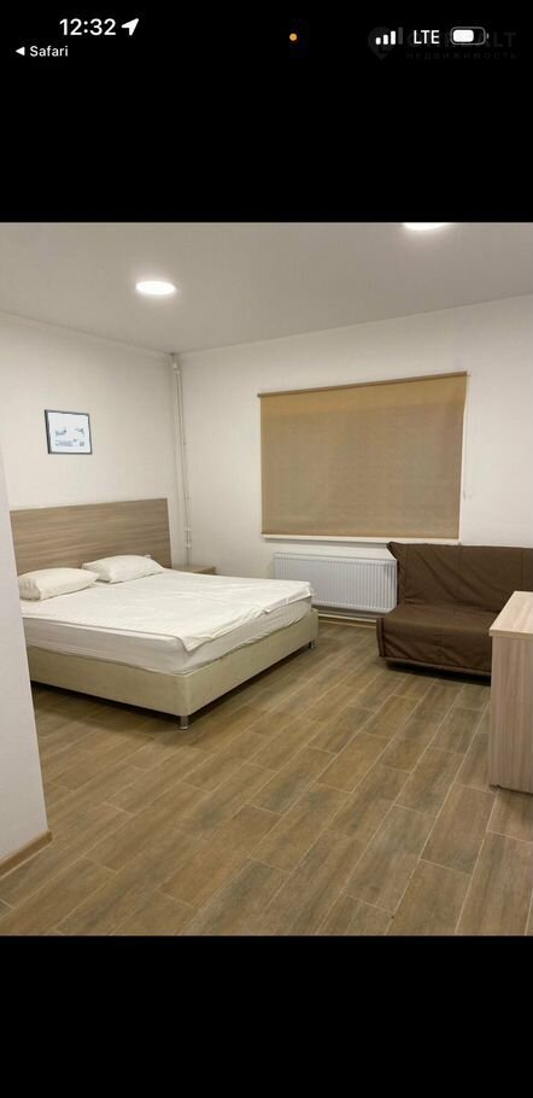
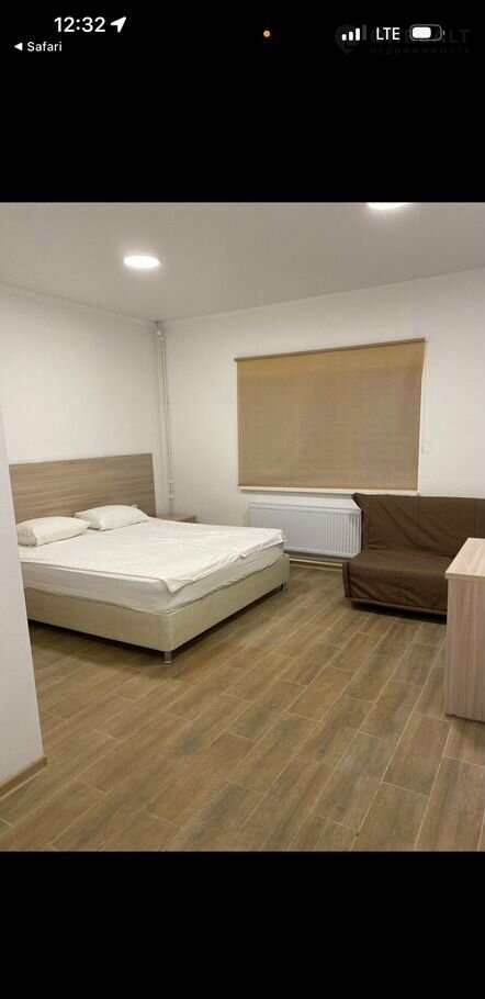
- picture frame [43,408,94,456]
